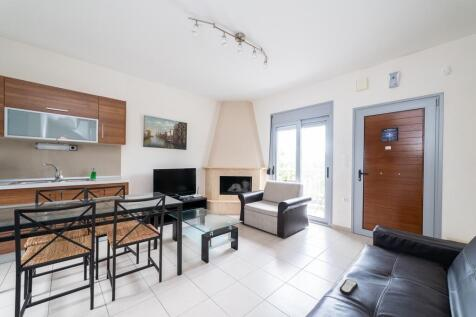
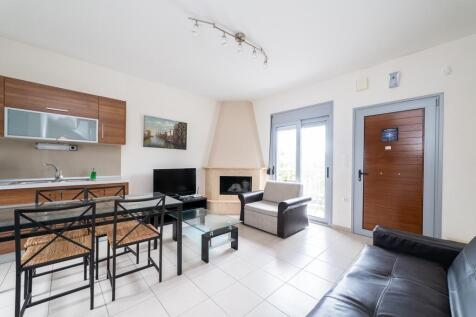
- remote control [339,278,359,296]
